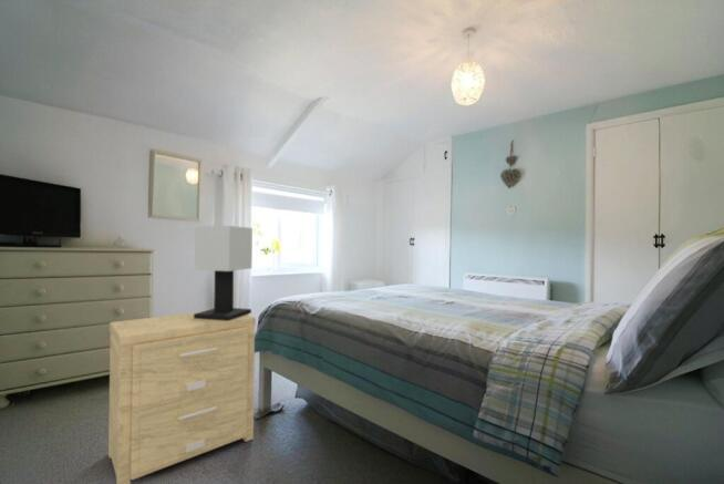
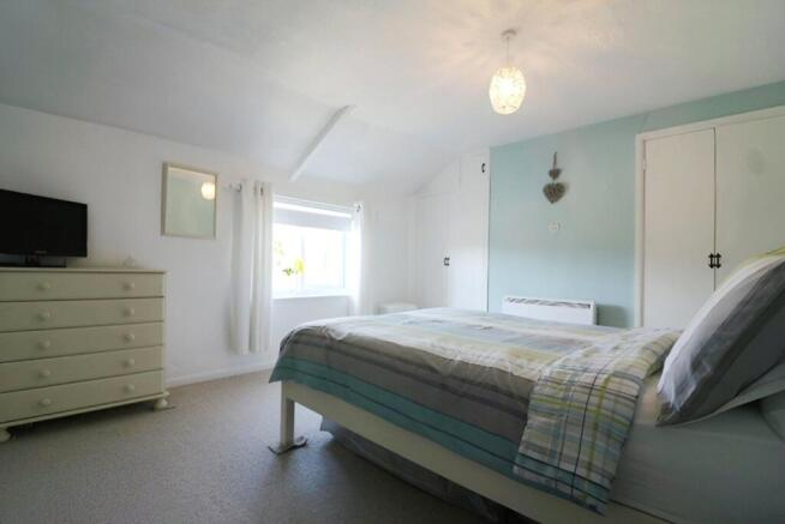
- side table [107,310,257,484]
- table lamp [194,225,254,321]
